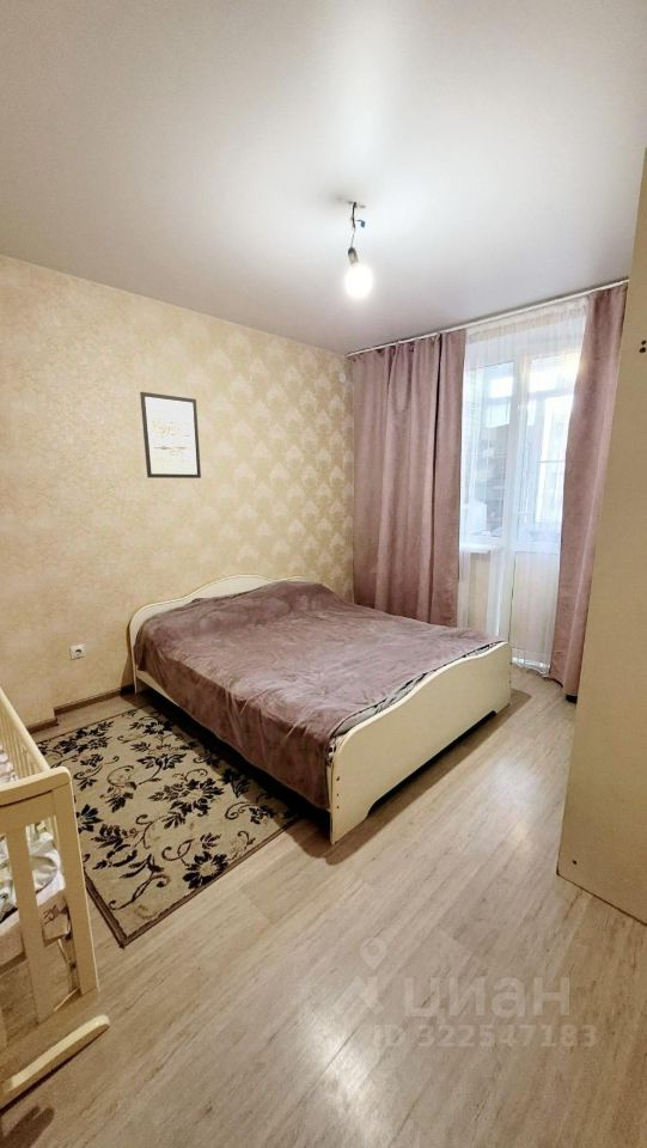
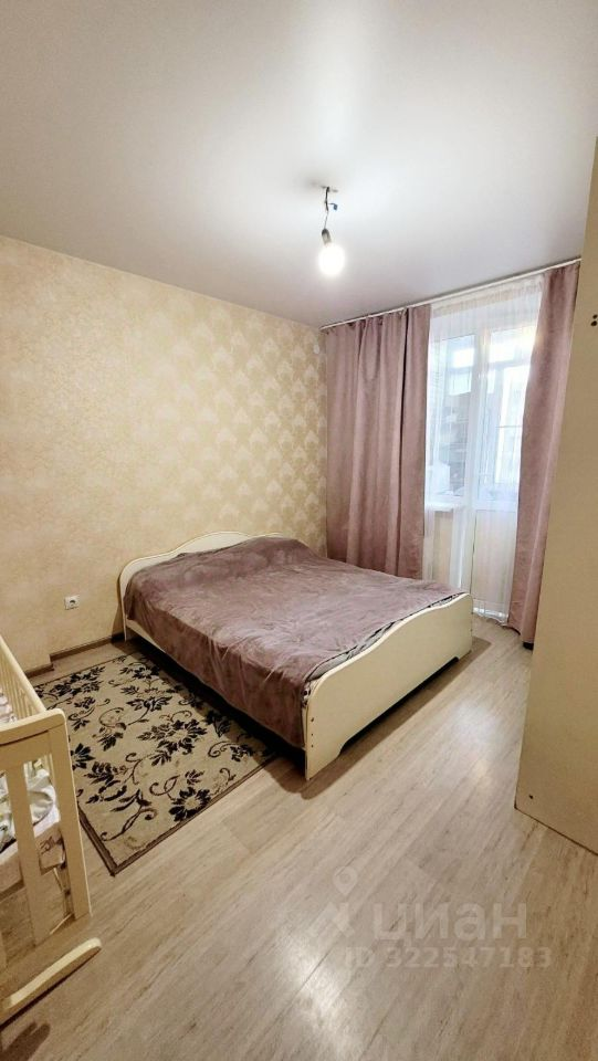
- wall art [139,391,202,480]
